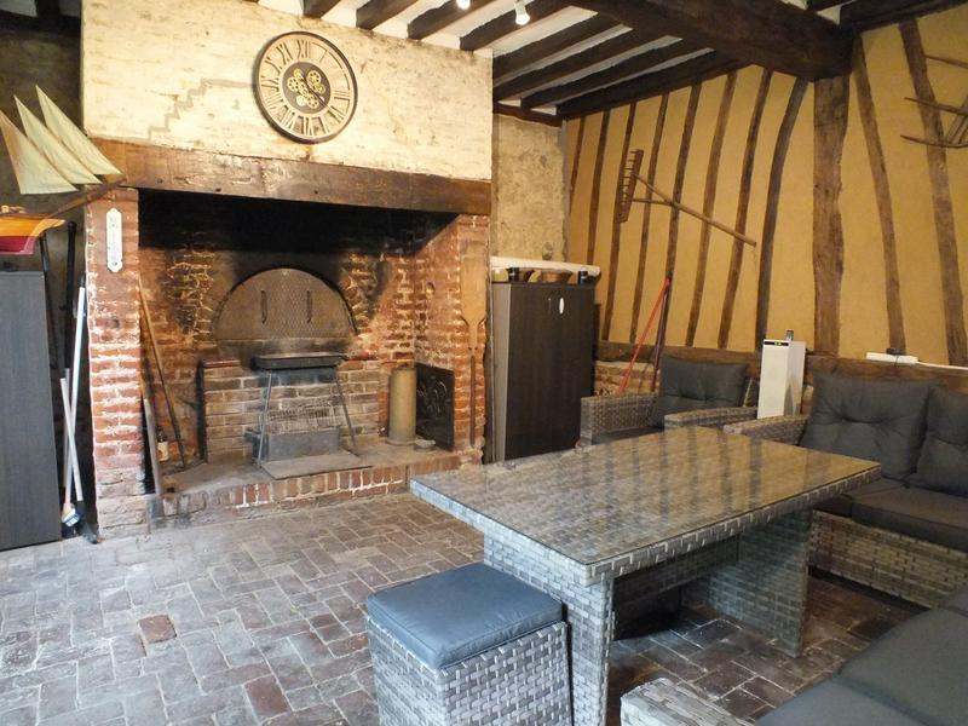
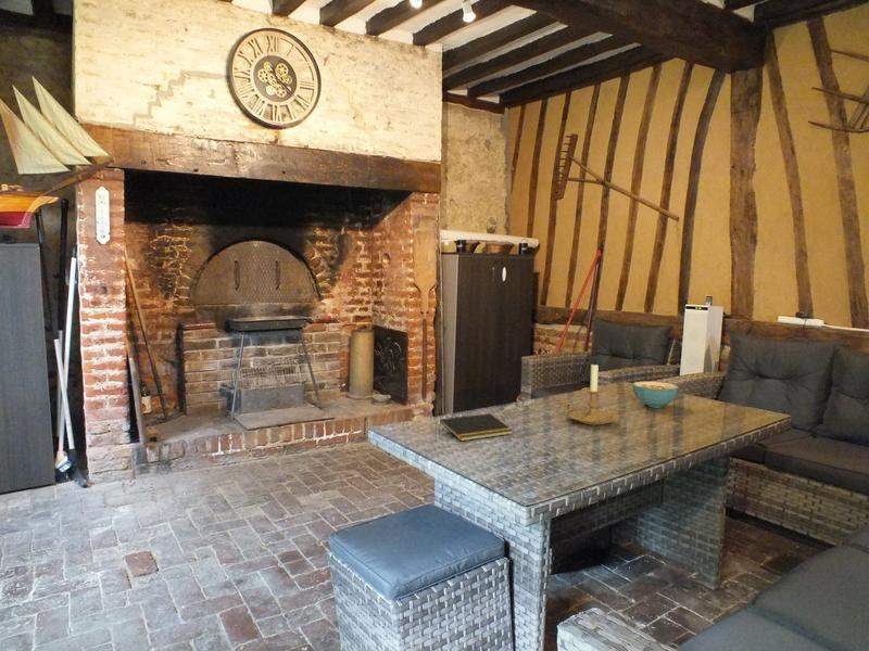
+ cereal bowl [631,381,680,409]
+ candle holder [559,361,619,426]
+ notepad [438,412,514,443]
